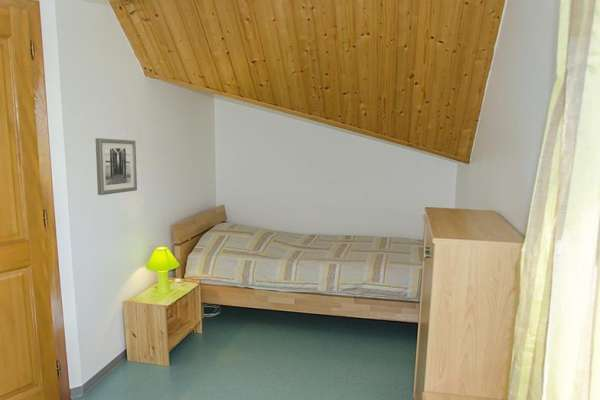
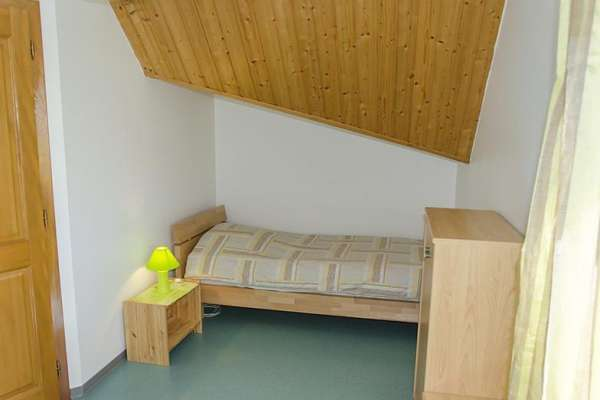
- wall art [95,137,138,196]
